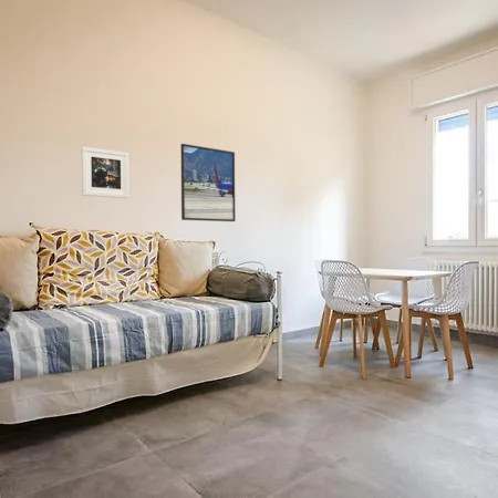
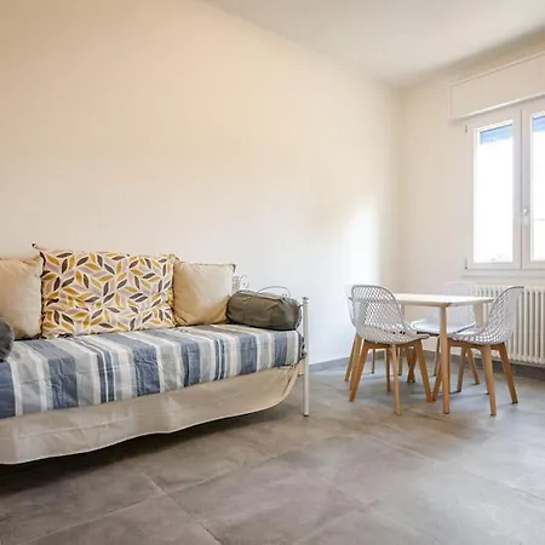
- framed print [81,146,131,199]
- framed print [180,143,237,222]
